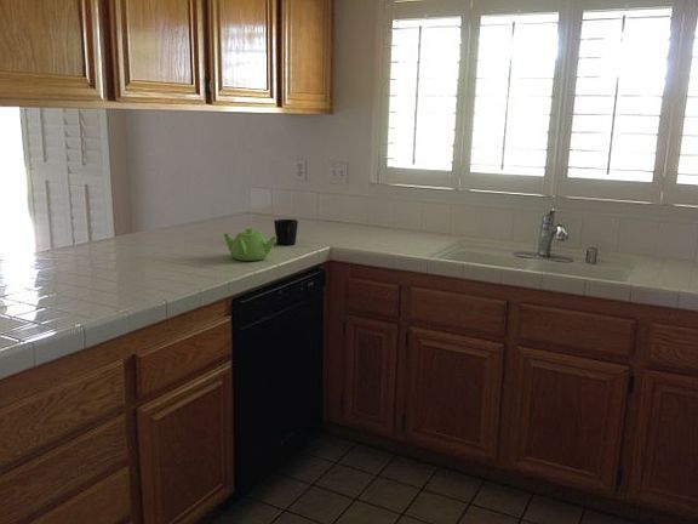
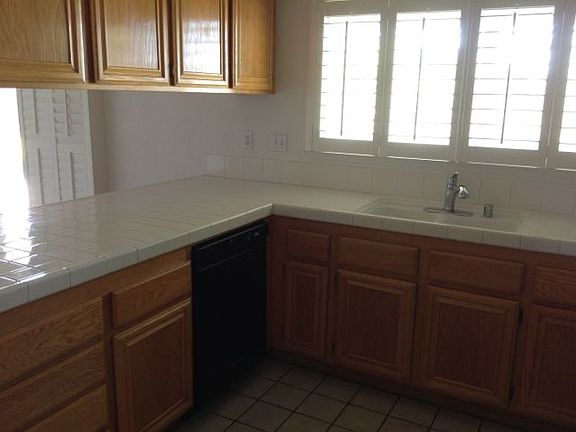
- cup [273,218,299,246]
- teapot [223,227,276,262]
